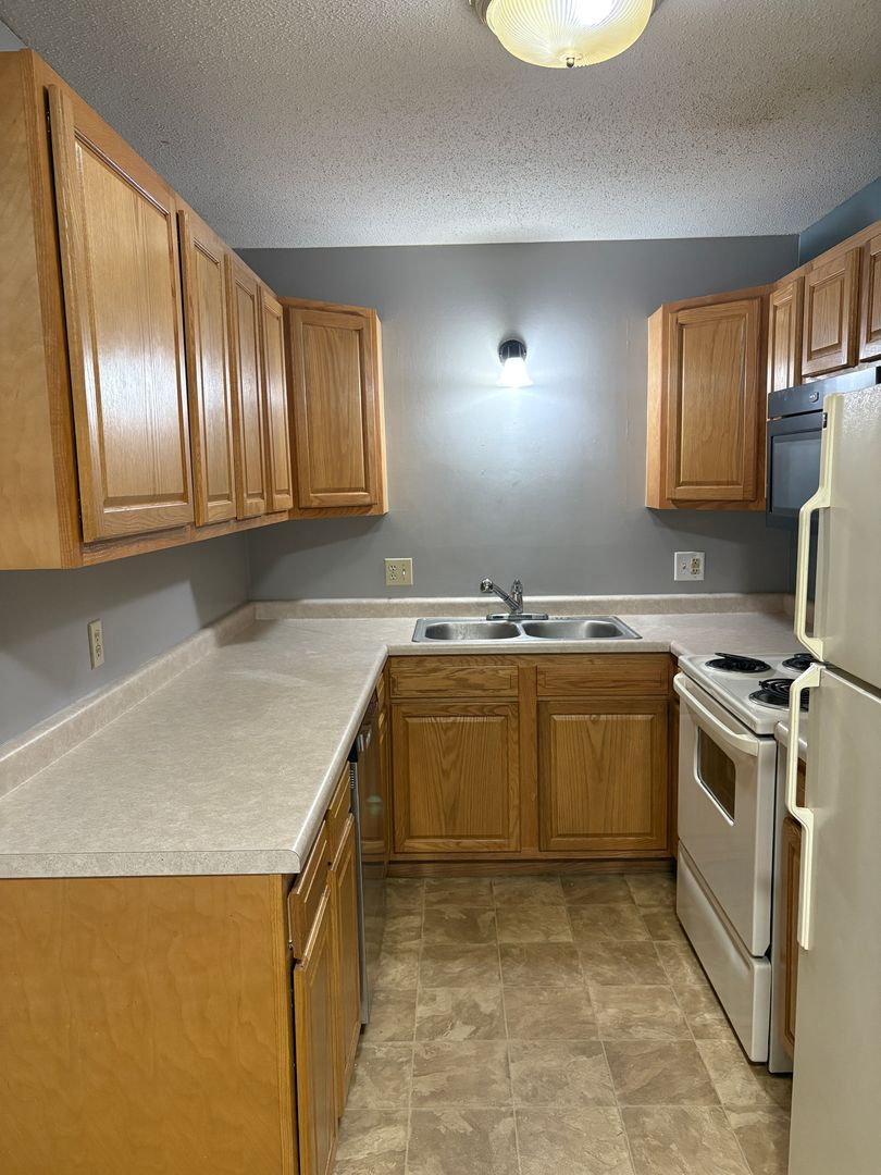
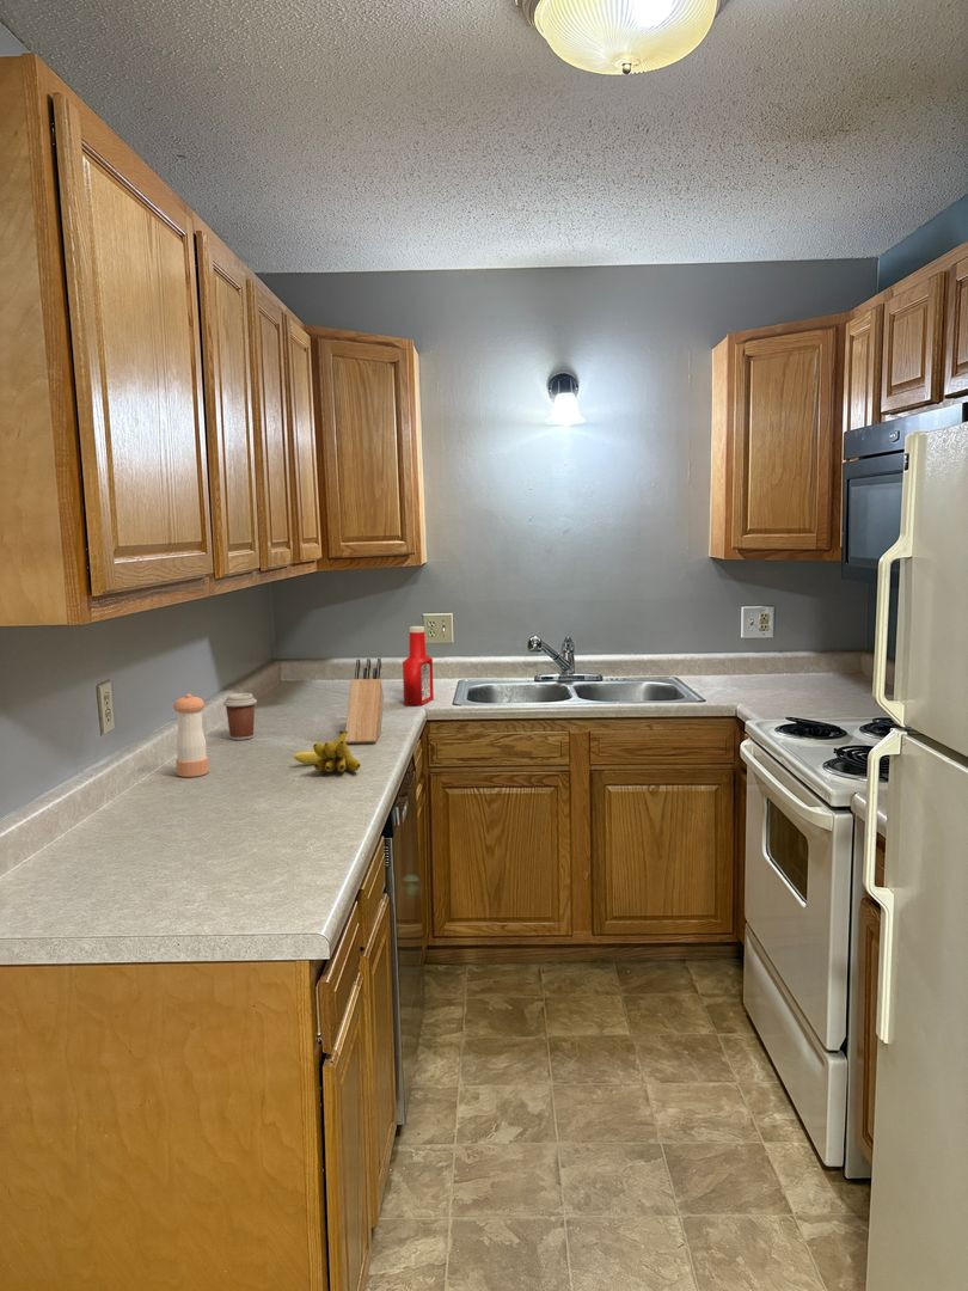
+ coffee cup [222,692,258,741]
+ knife block [344,657,385,745]
+ pepper shaker [172,693,210,778]
+ banana [293,729,361,773]
+ soap bottle [402,625,435,706]
